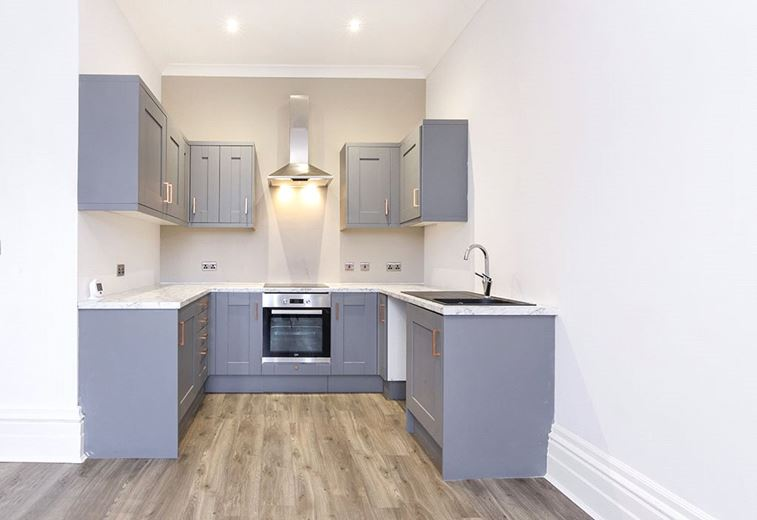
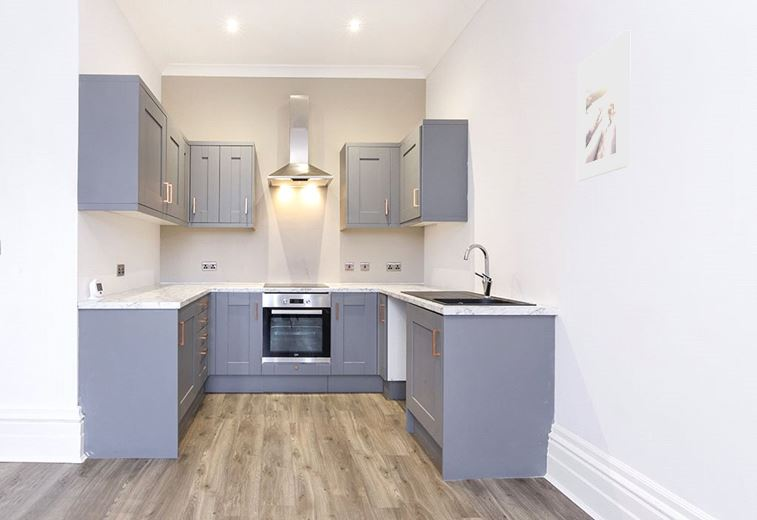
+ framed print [576,30,631,182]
